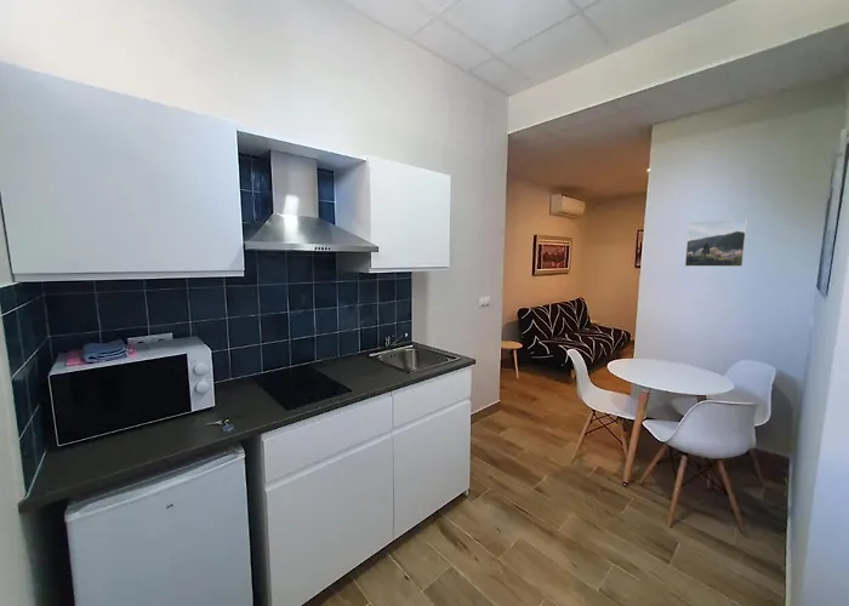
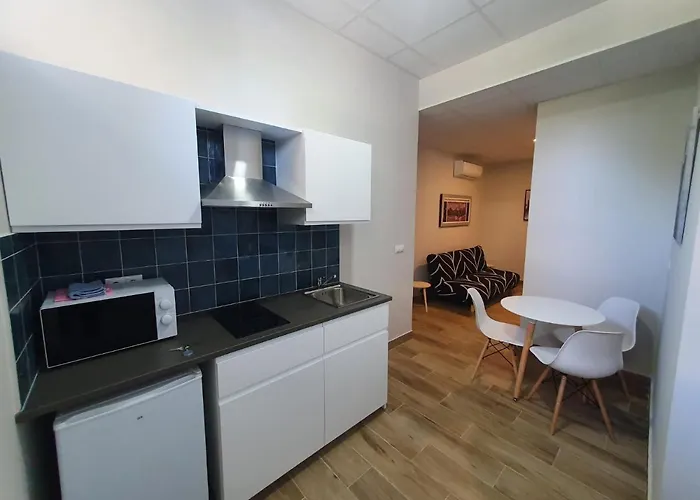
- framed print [684,217,748,268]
